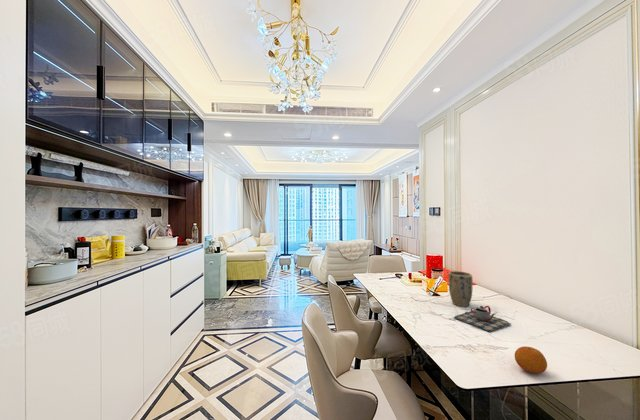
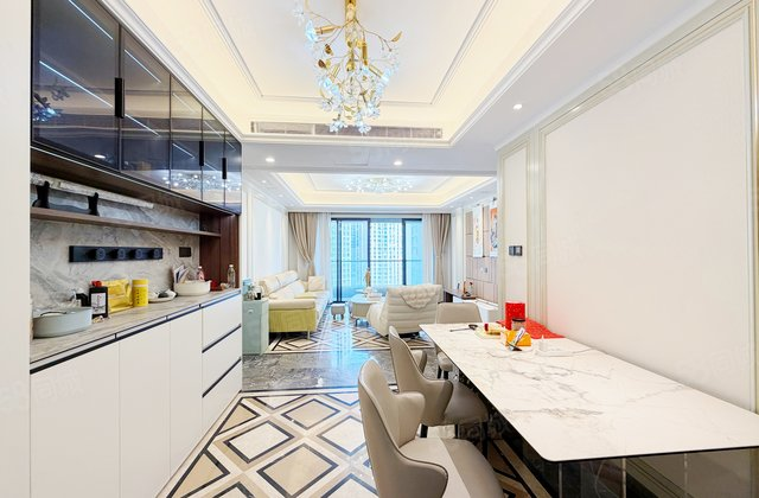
- plant pot [448,270,474,308]
- teapot [453,305,511,333]
- fruit [514,346,548,374]
